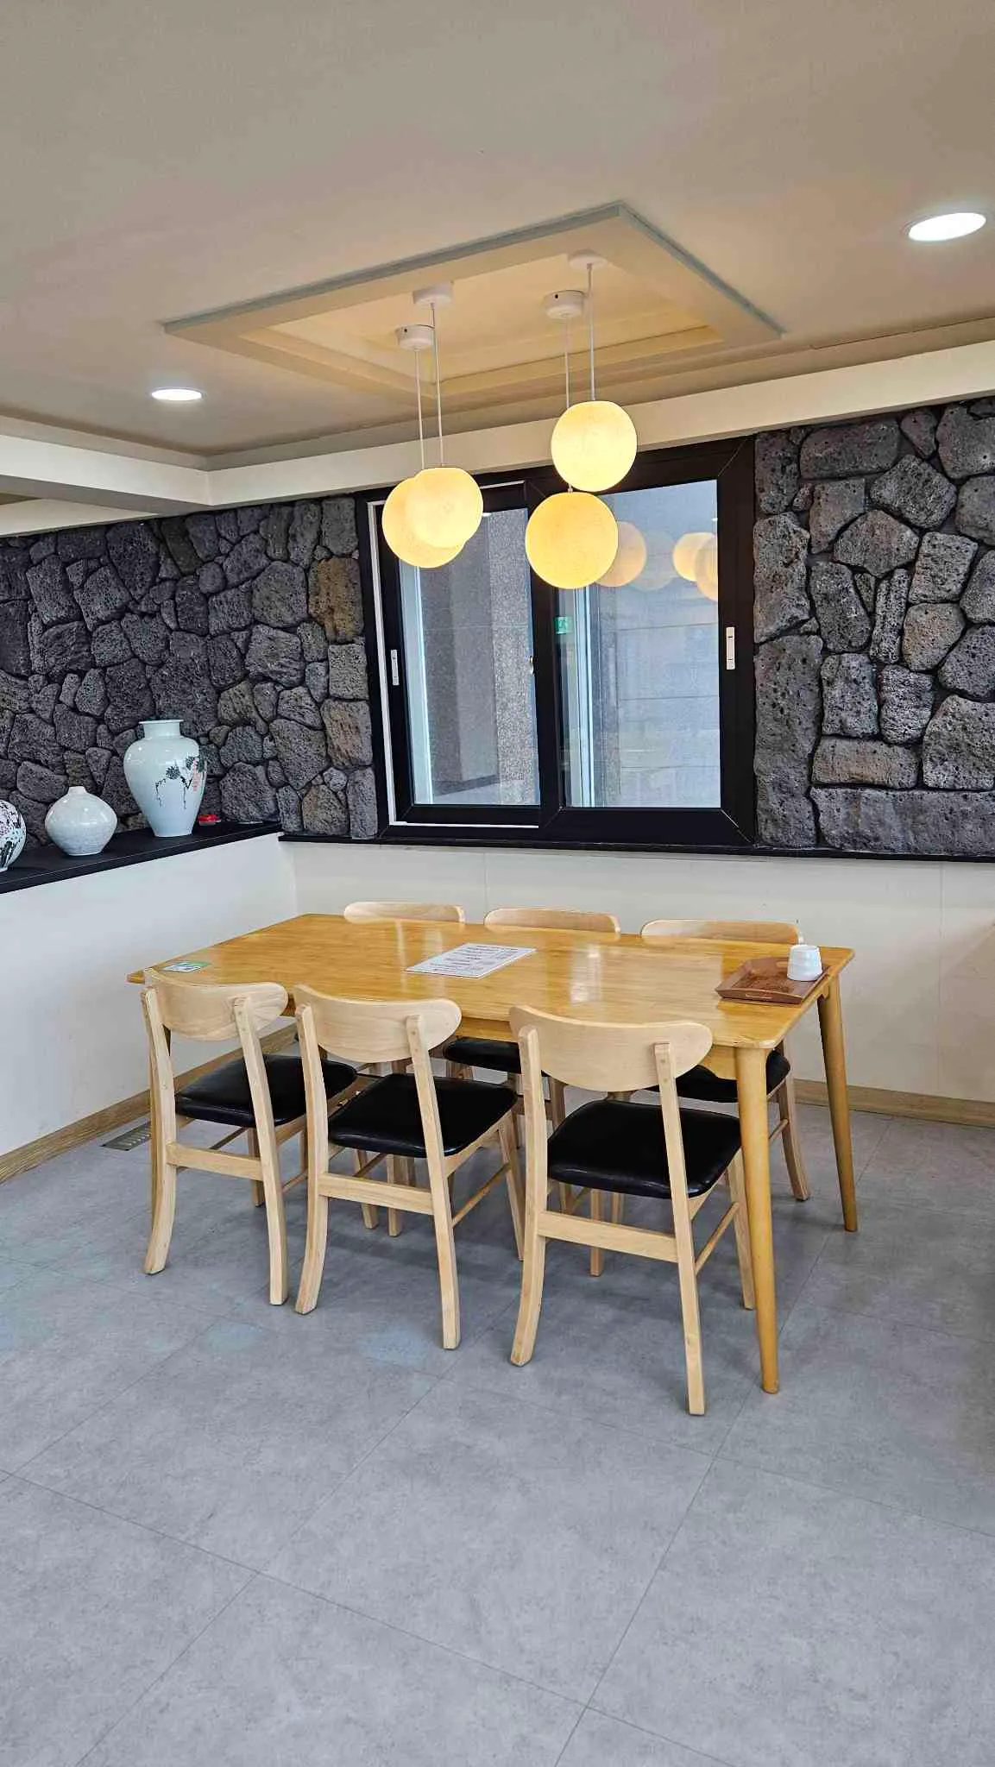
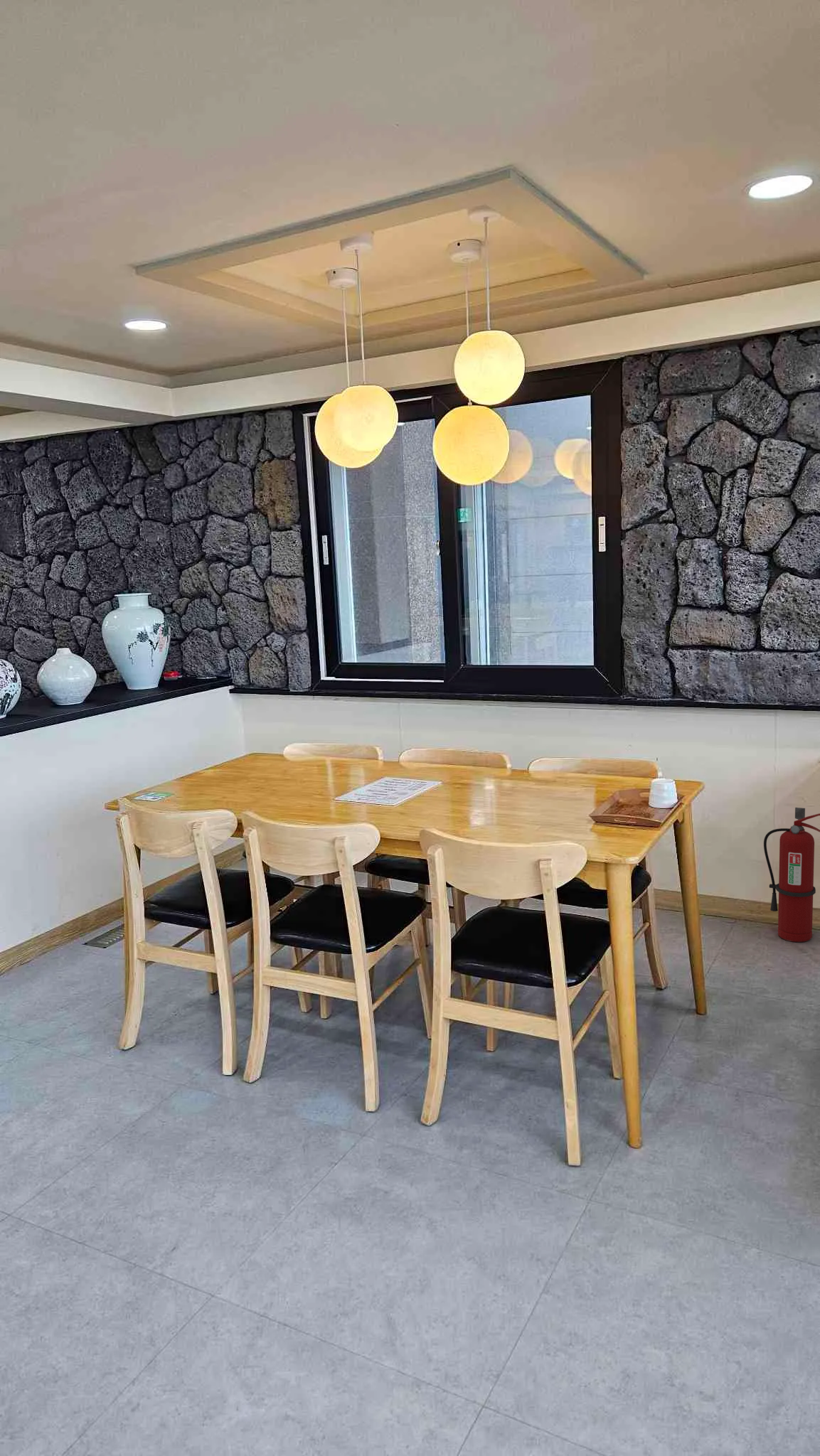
+ fire extinguisher [763,807,820,943]
